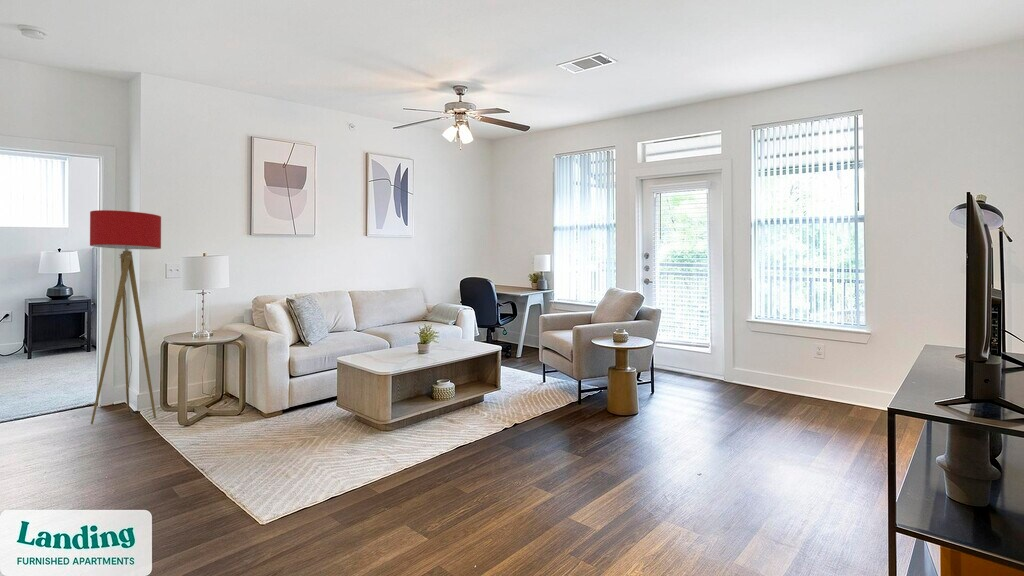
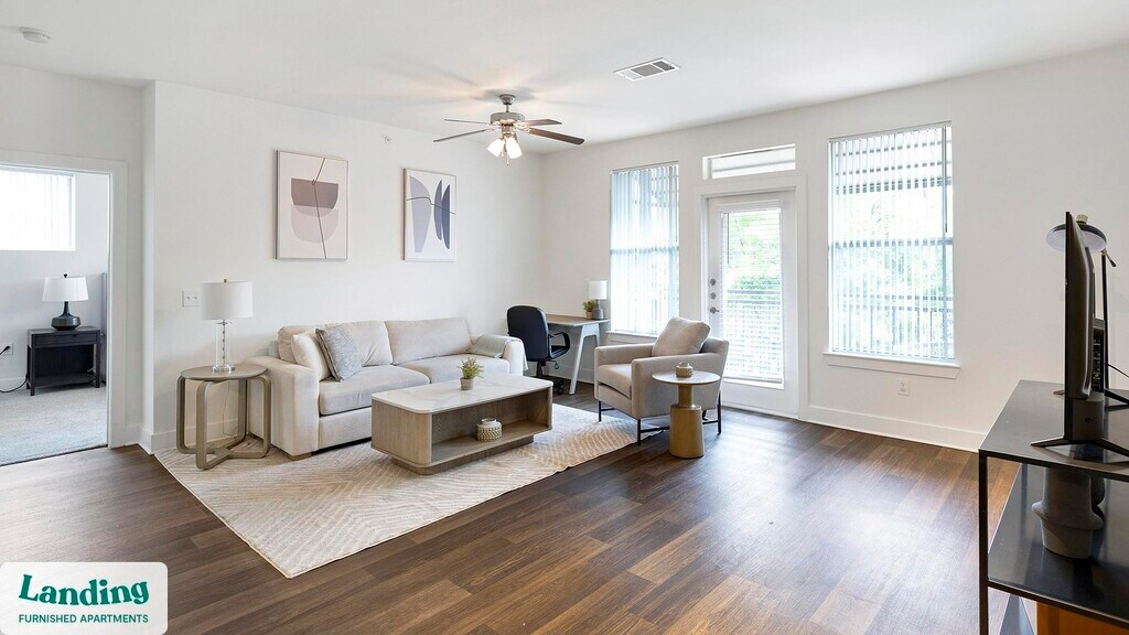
- floor lamp [89,209,162,425]
